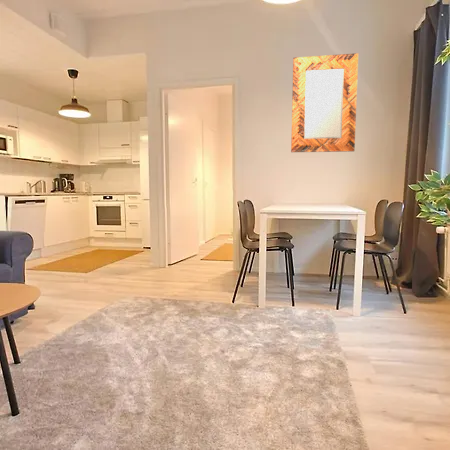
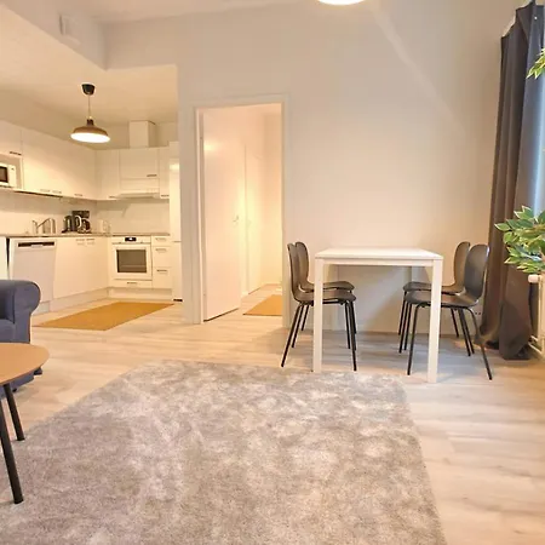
- home mirror [290,52,359,153]
